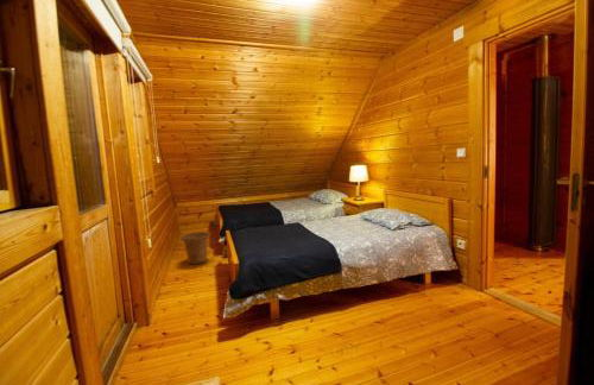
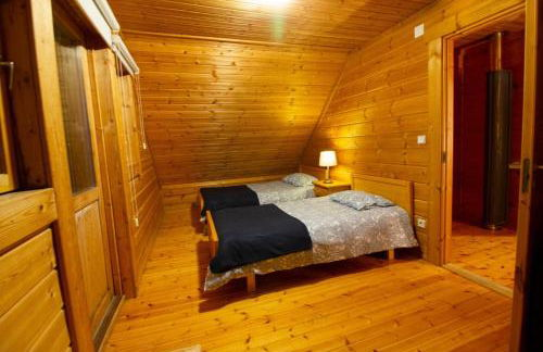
- basket [179,231,211,266]
